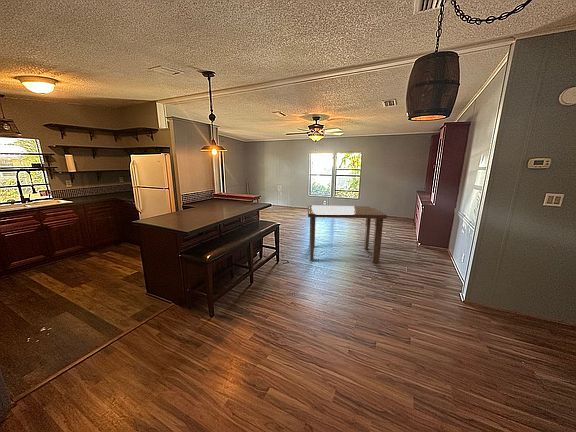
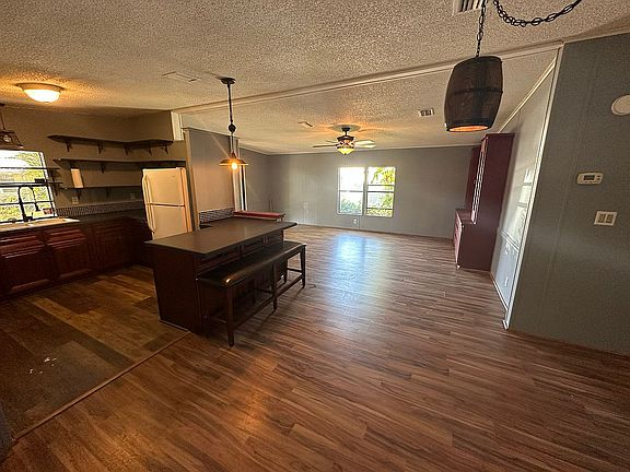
- dining table [307,205,388,264]
